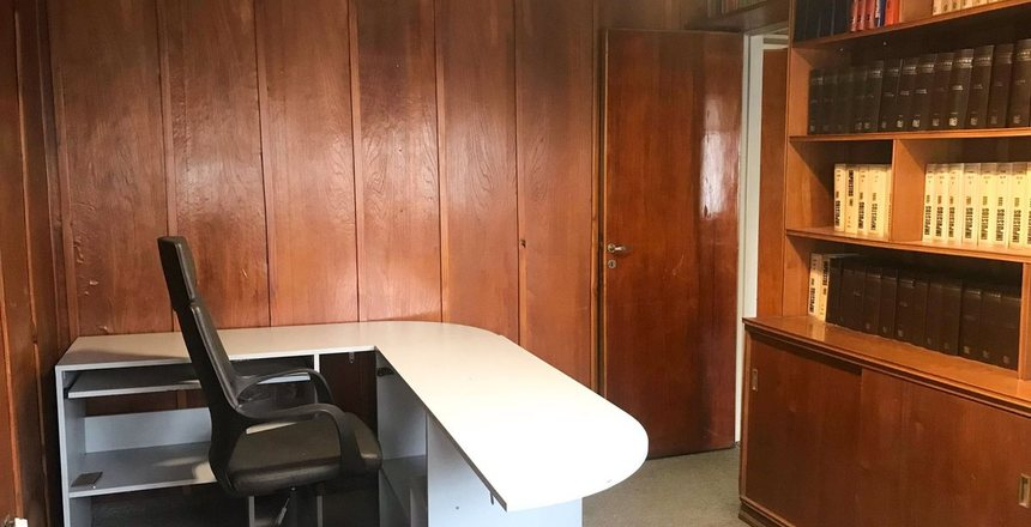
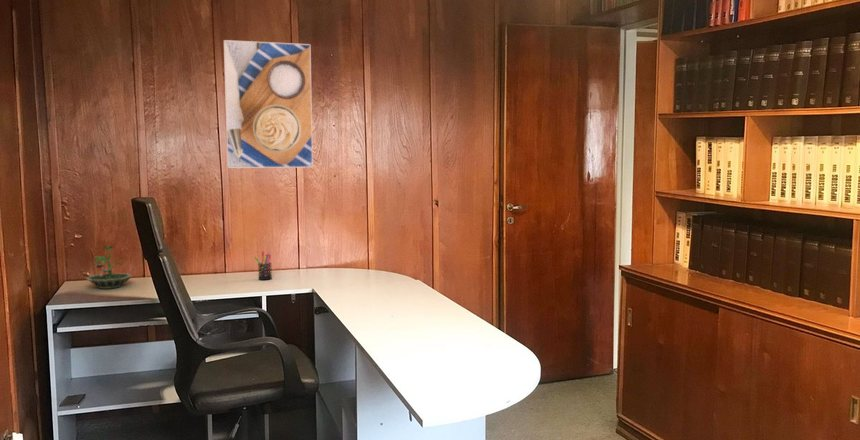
+ terrarium [85,244,133,290]
+ pen holder [254,250,273,281]
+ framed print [223,39,314,169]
